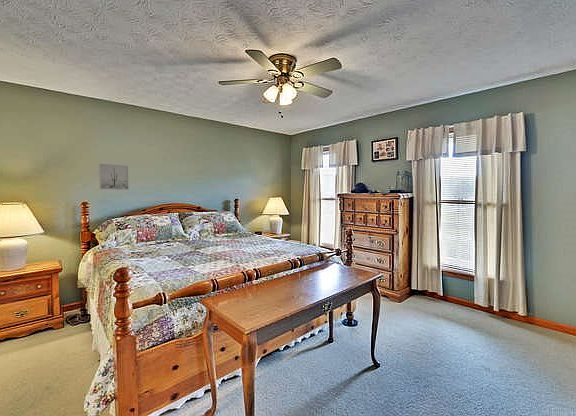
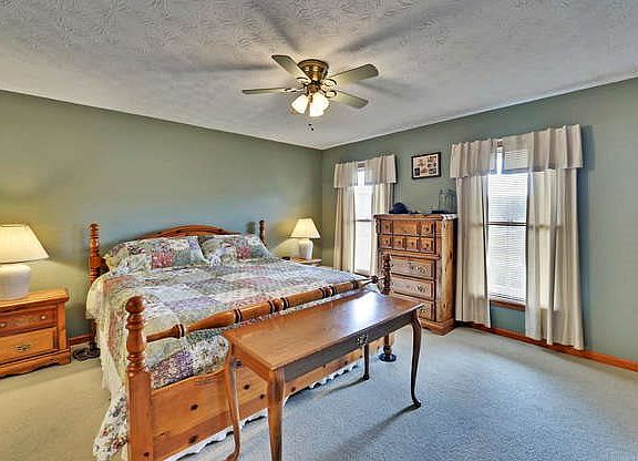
- wall art [98,163,130,191]
